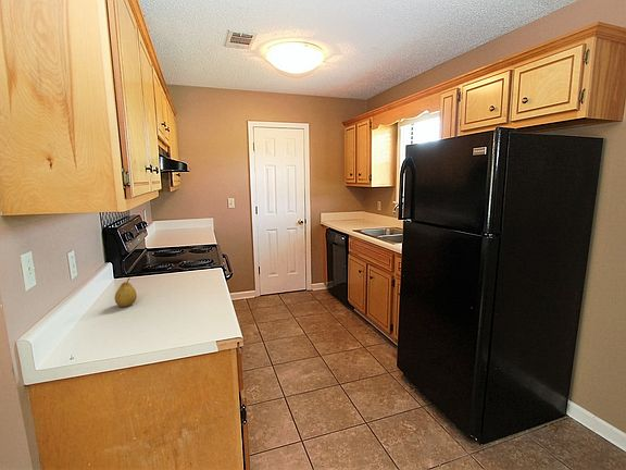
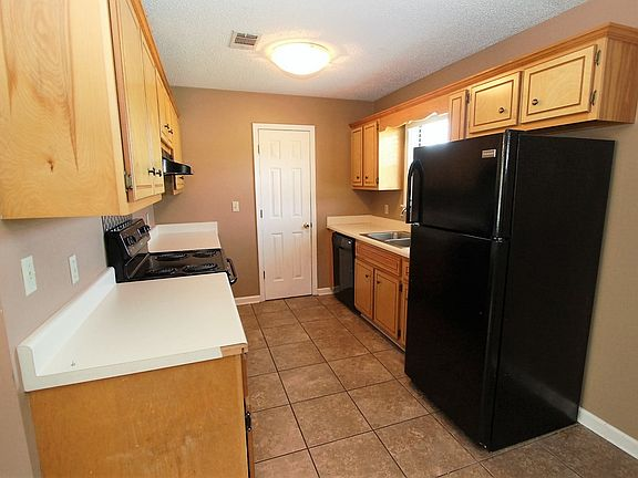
- fruit [114,276,138,308]
